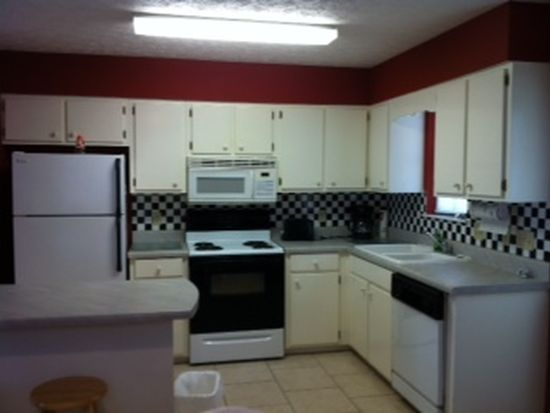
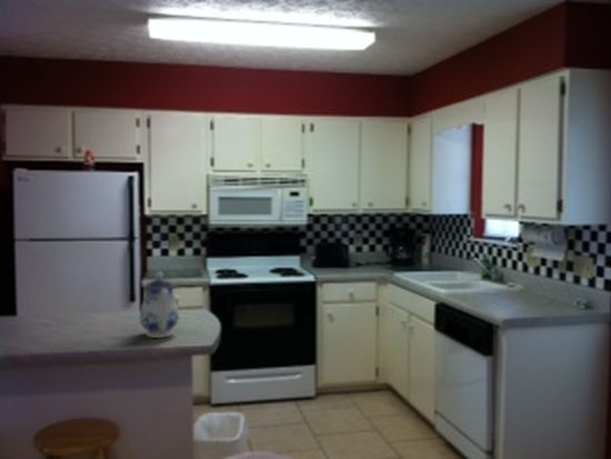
+ teapot [139,271,180,339]
